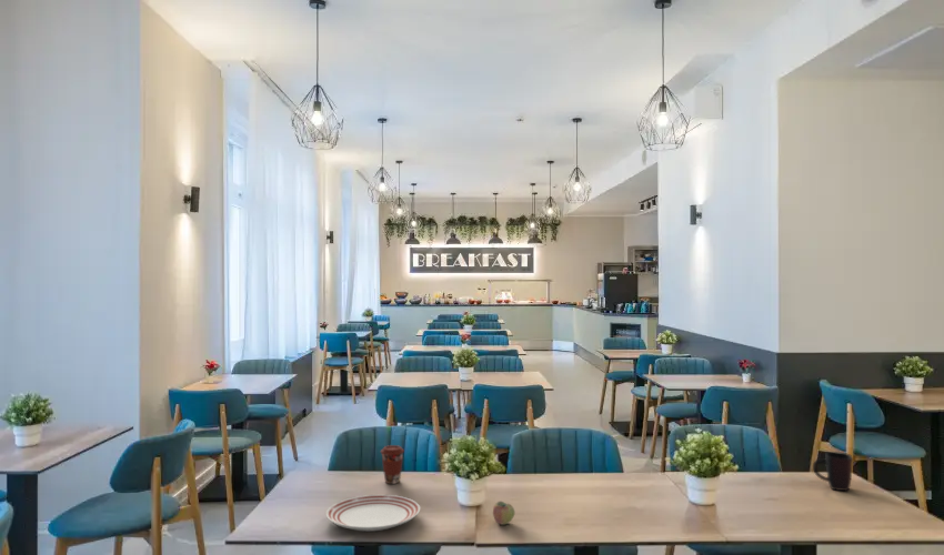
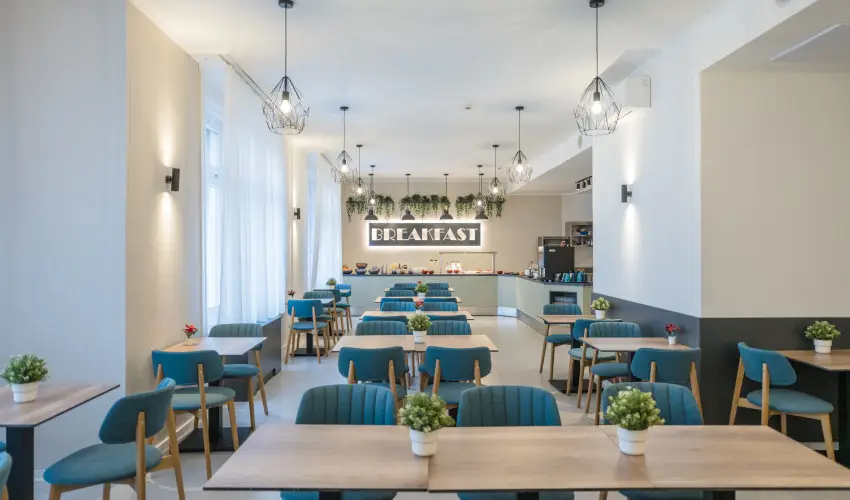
- coffee cup [380,444,405,485]
- apple [492,501,515,526]
- dinner plate [325,494,421,533]
- mug [812,451,854,492]
